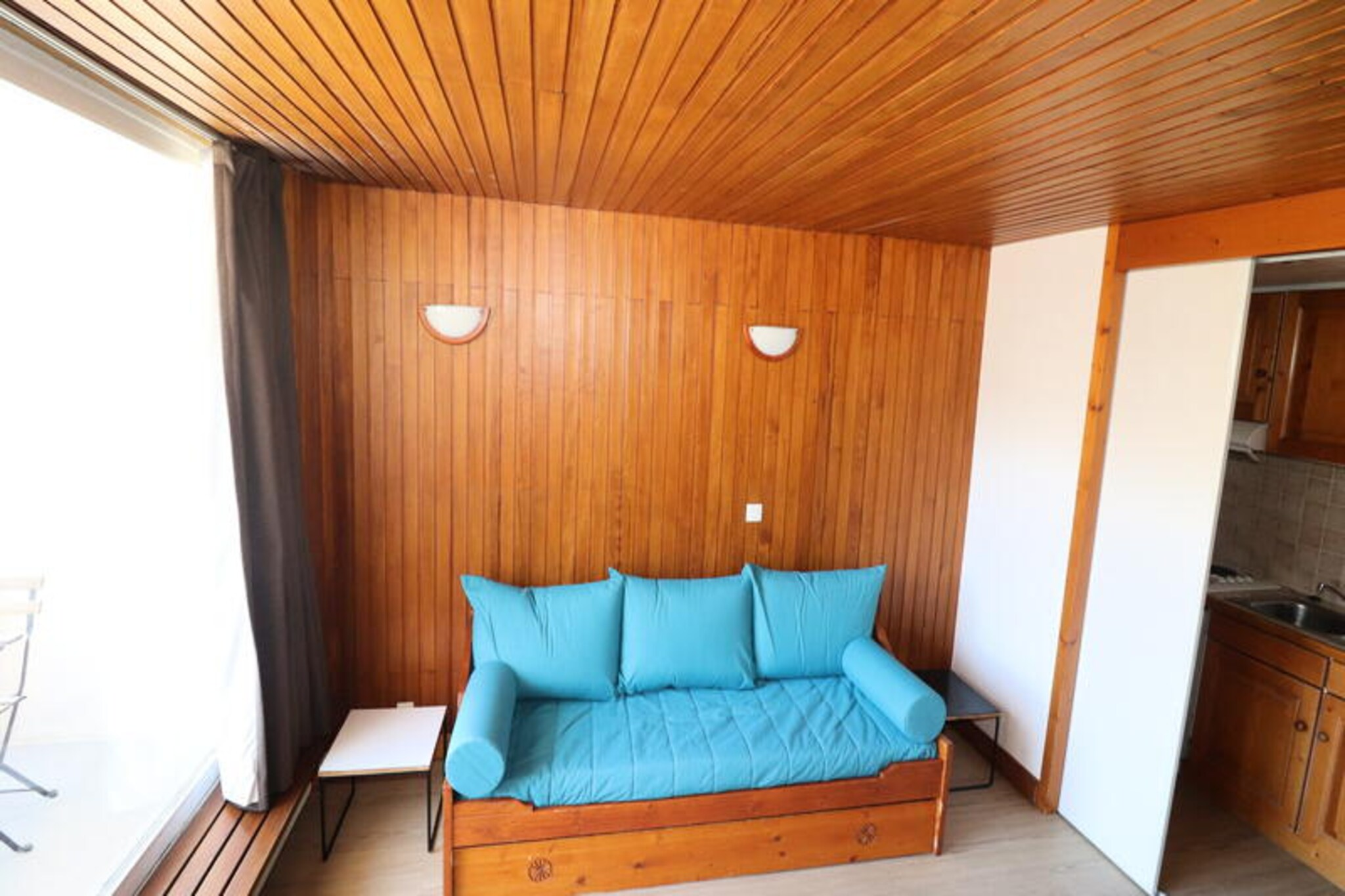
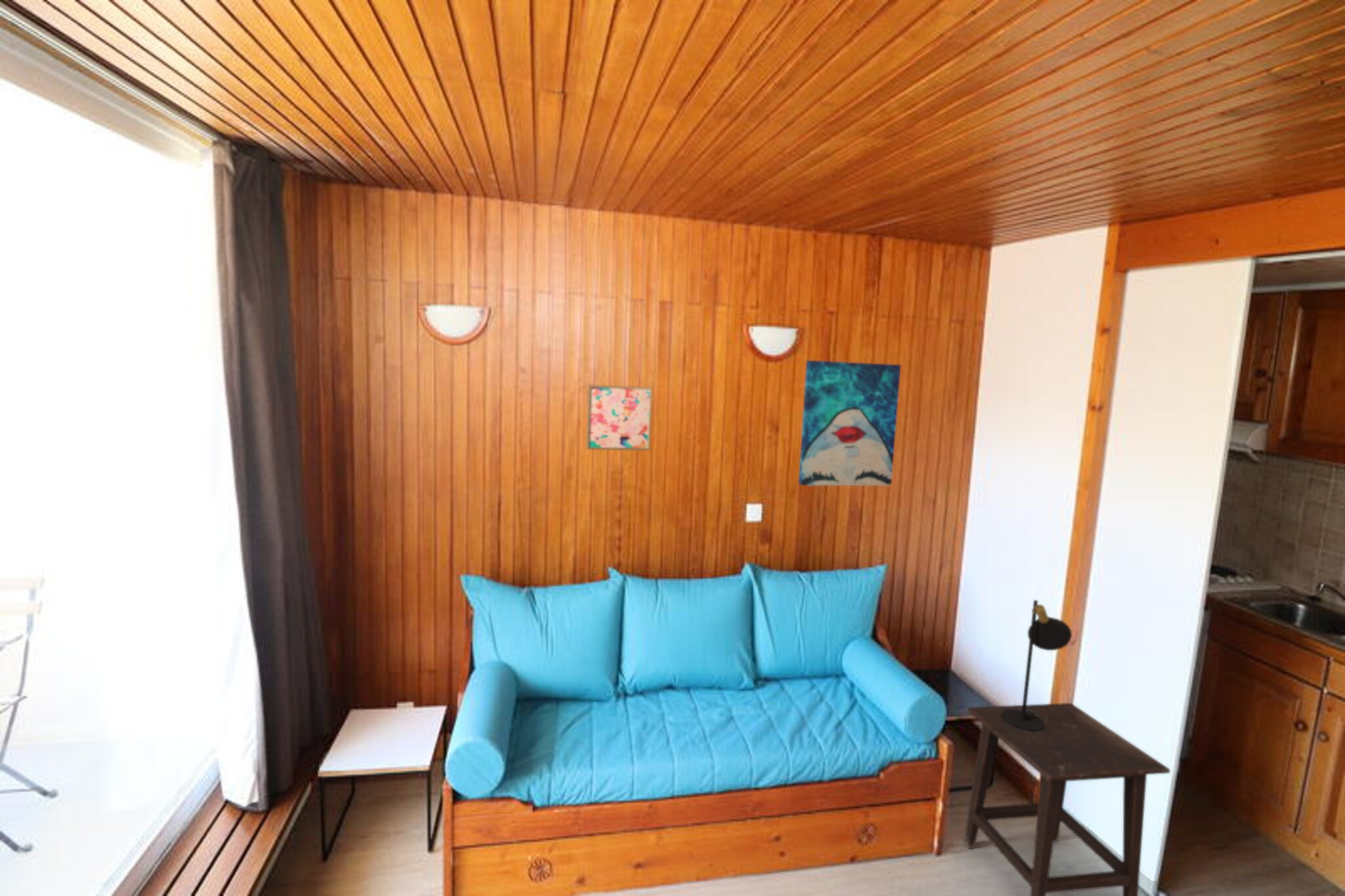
+ wall art [586,384,653,451]
+ table lamp [1001,599,1072,732]
+ wall art [798,360,902,486]
+ side table [963,702,1171,896]
